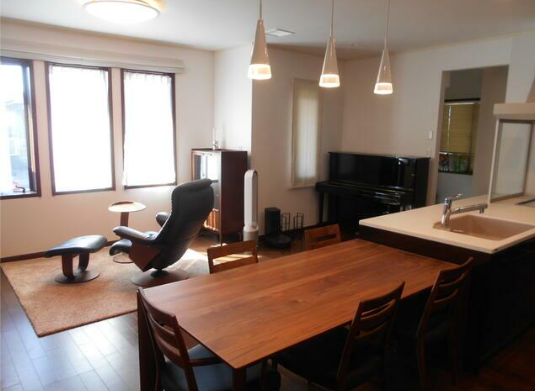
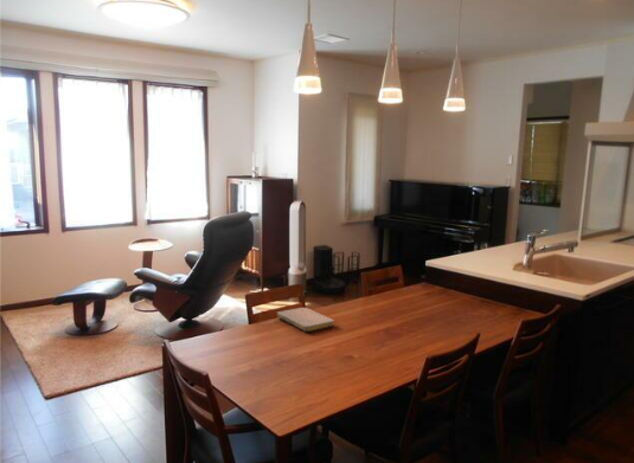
+ notebook [276,307,335,333]
